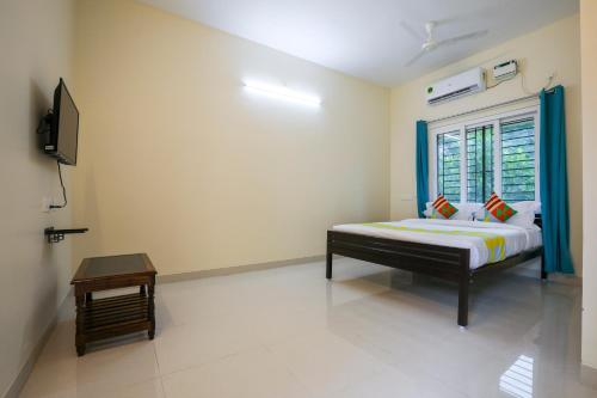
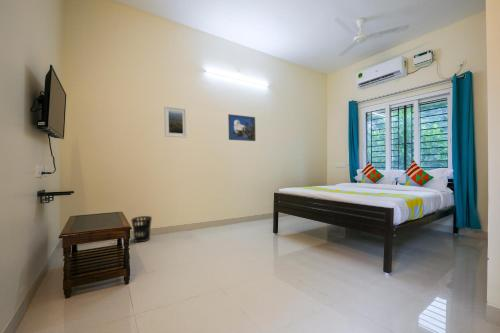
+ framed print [227,113,256,142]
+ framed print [163,105,188,139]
+ wastebasket [130,215,153,243]
